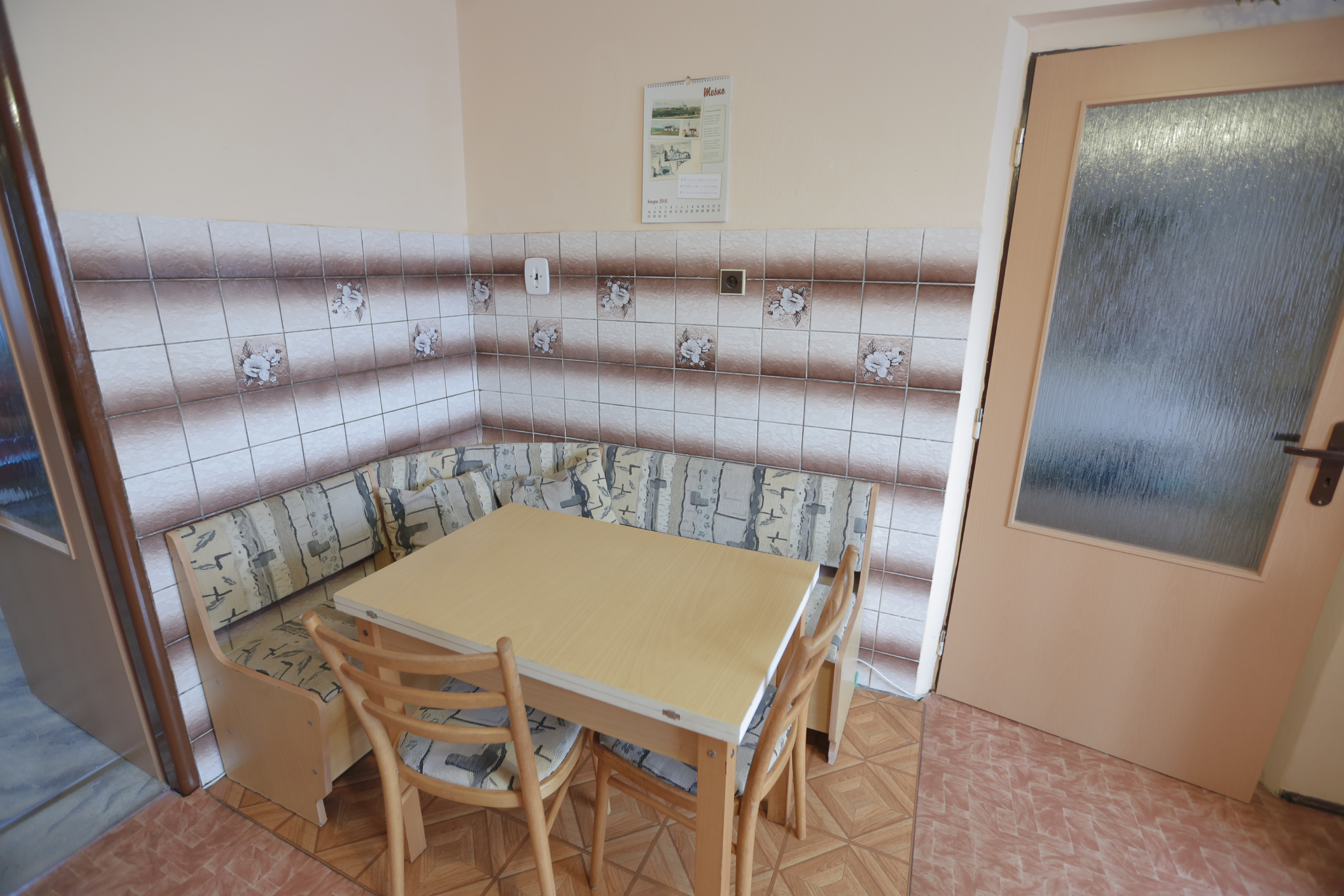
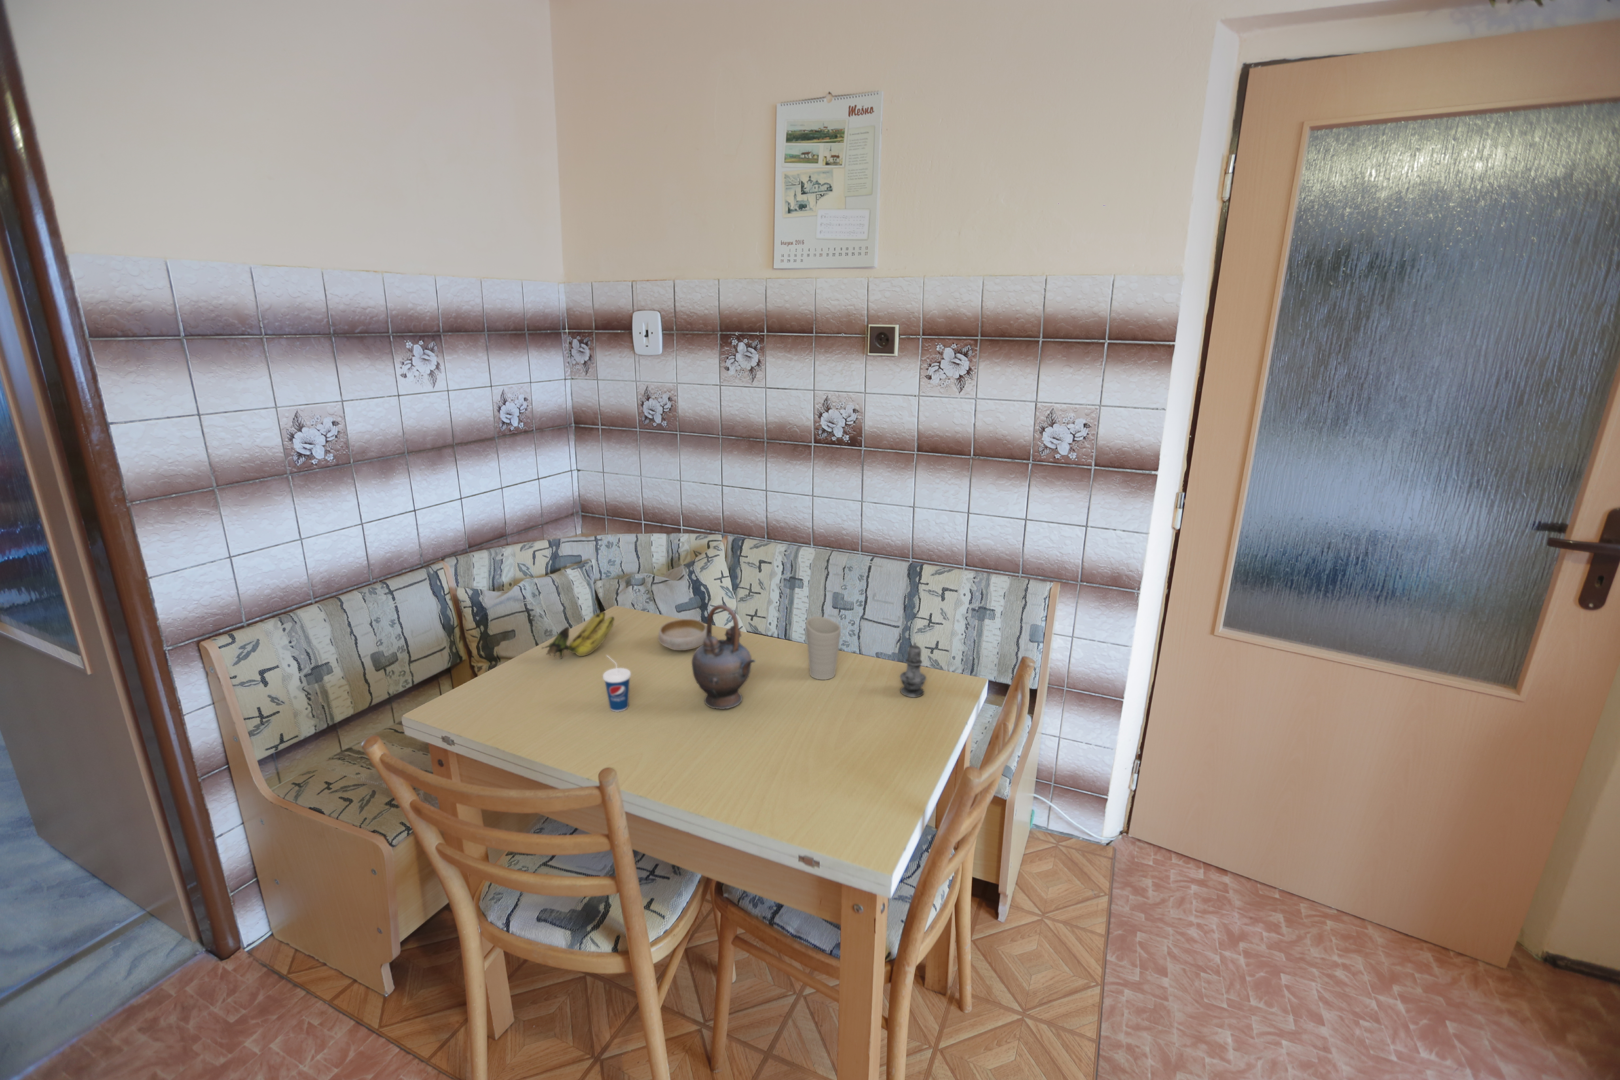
+ teapot [692,604,756,710]
+ cup [603,655,632,712]
+ banana [541,611,615,659]
+ salt shaker [899,641,927,698]
+ cup [805,616,841,680]
+ bowl [658,618,706,651]
